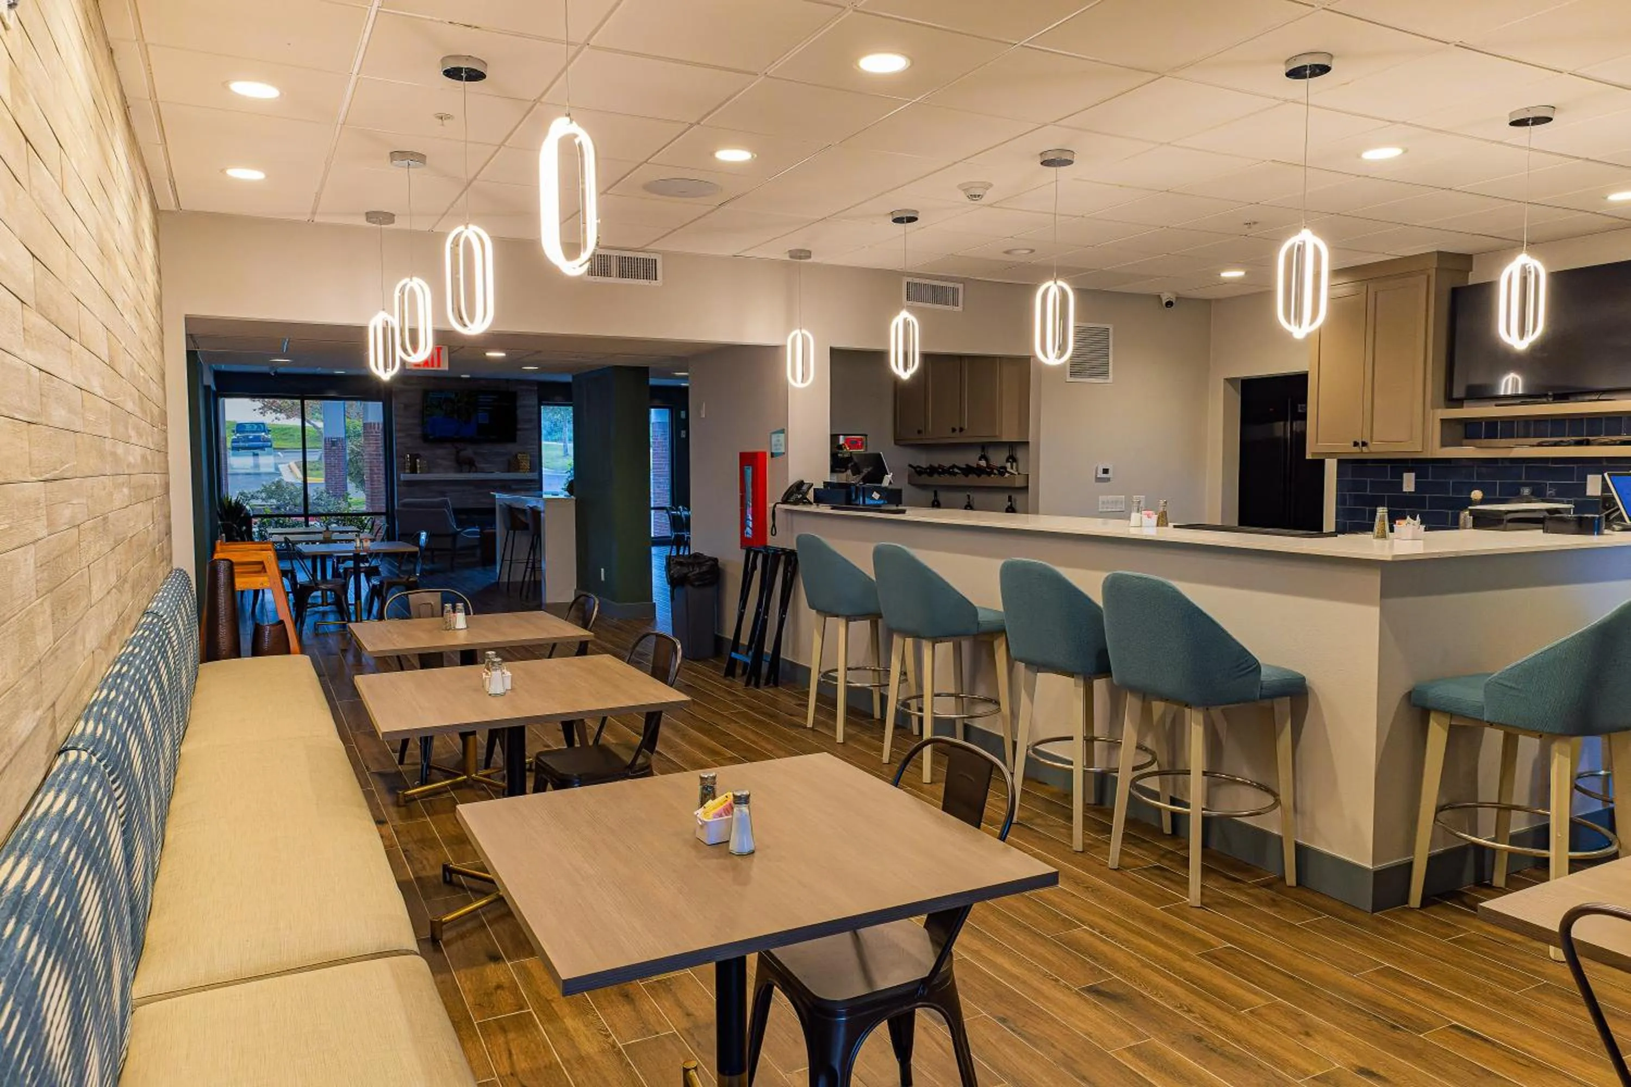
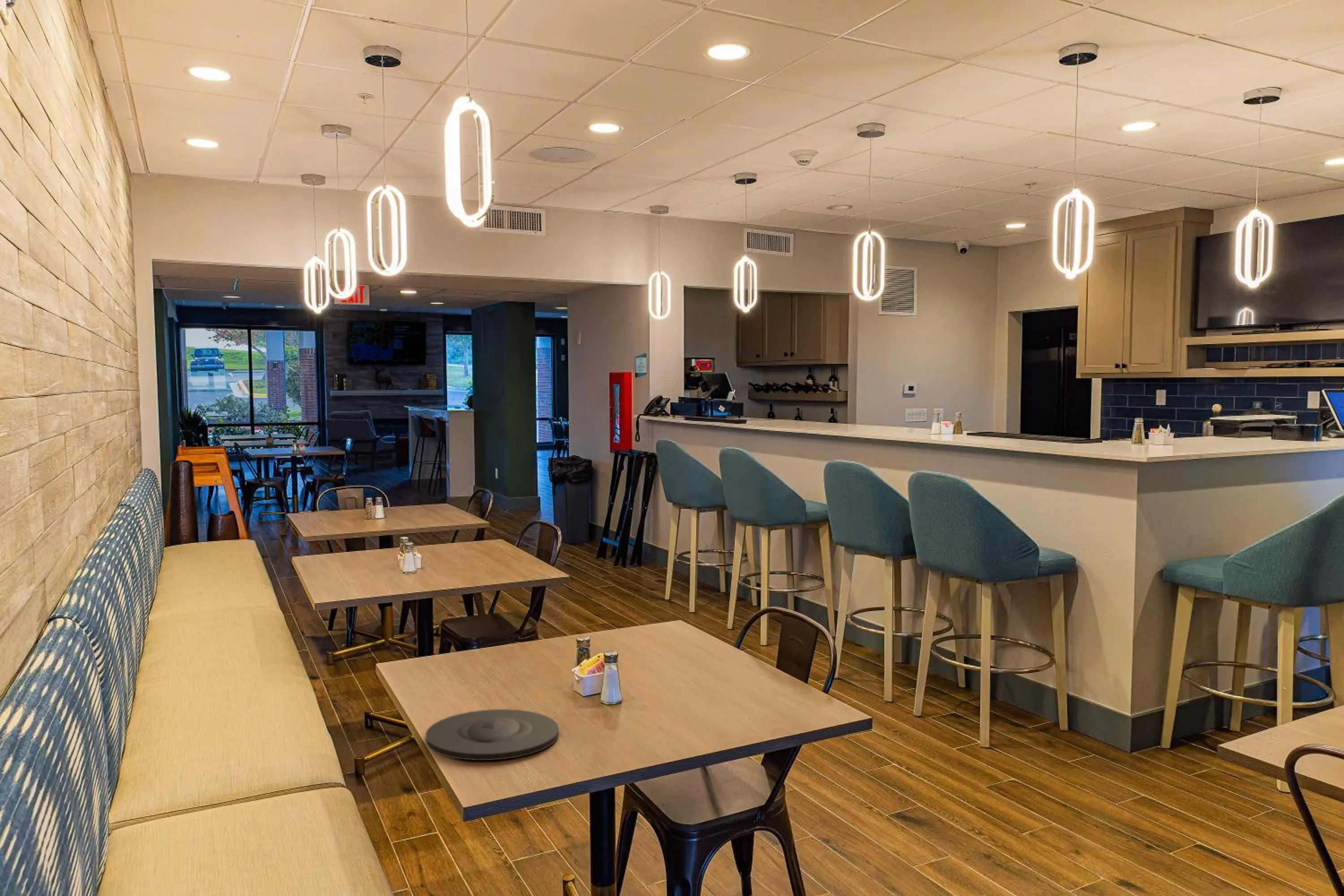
+ plate [425,709,560,761]
